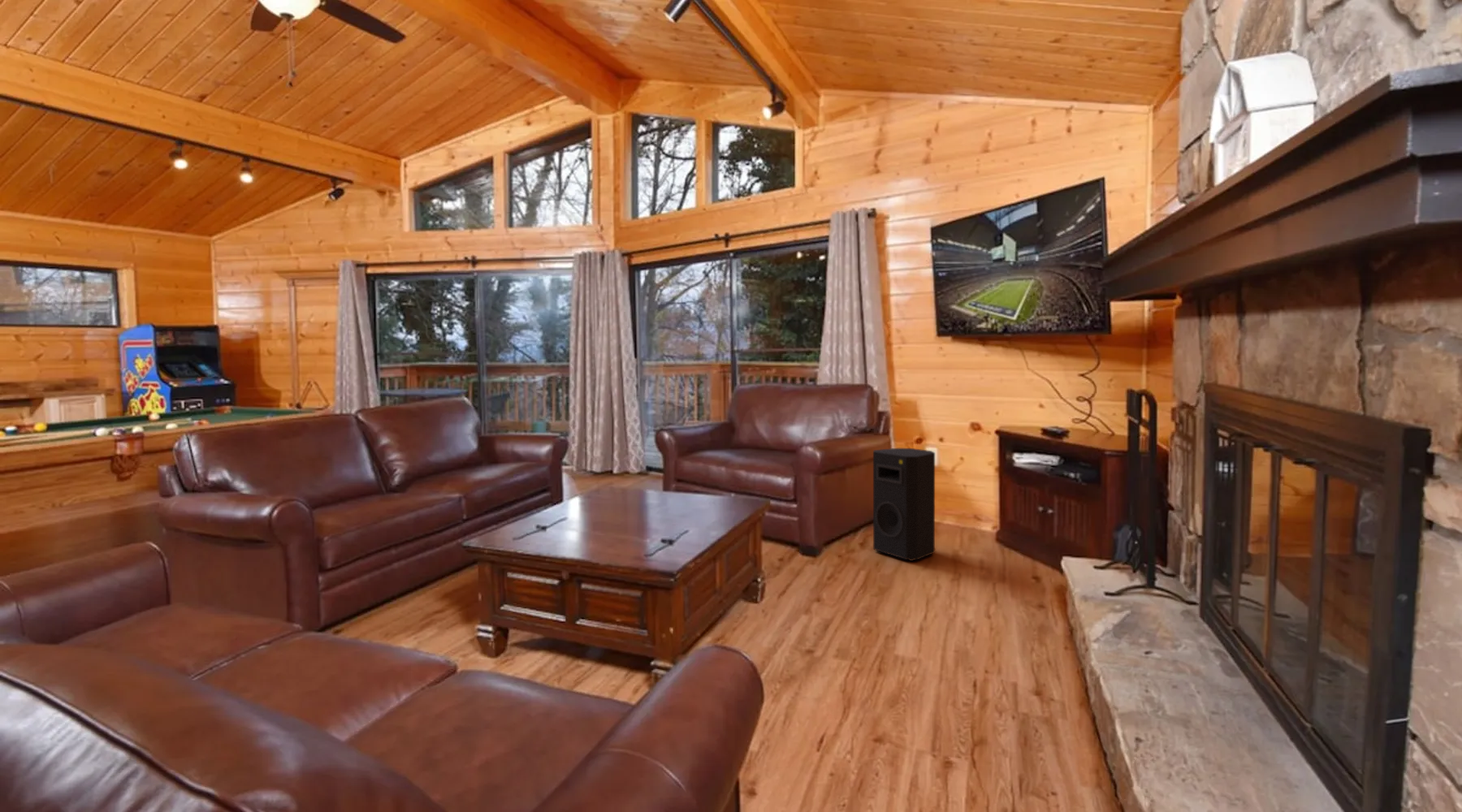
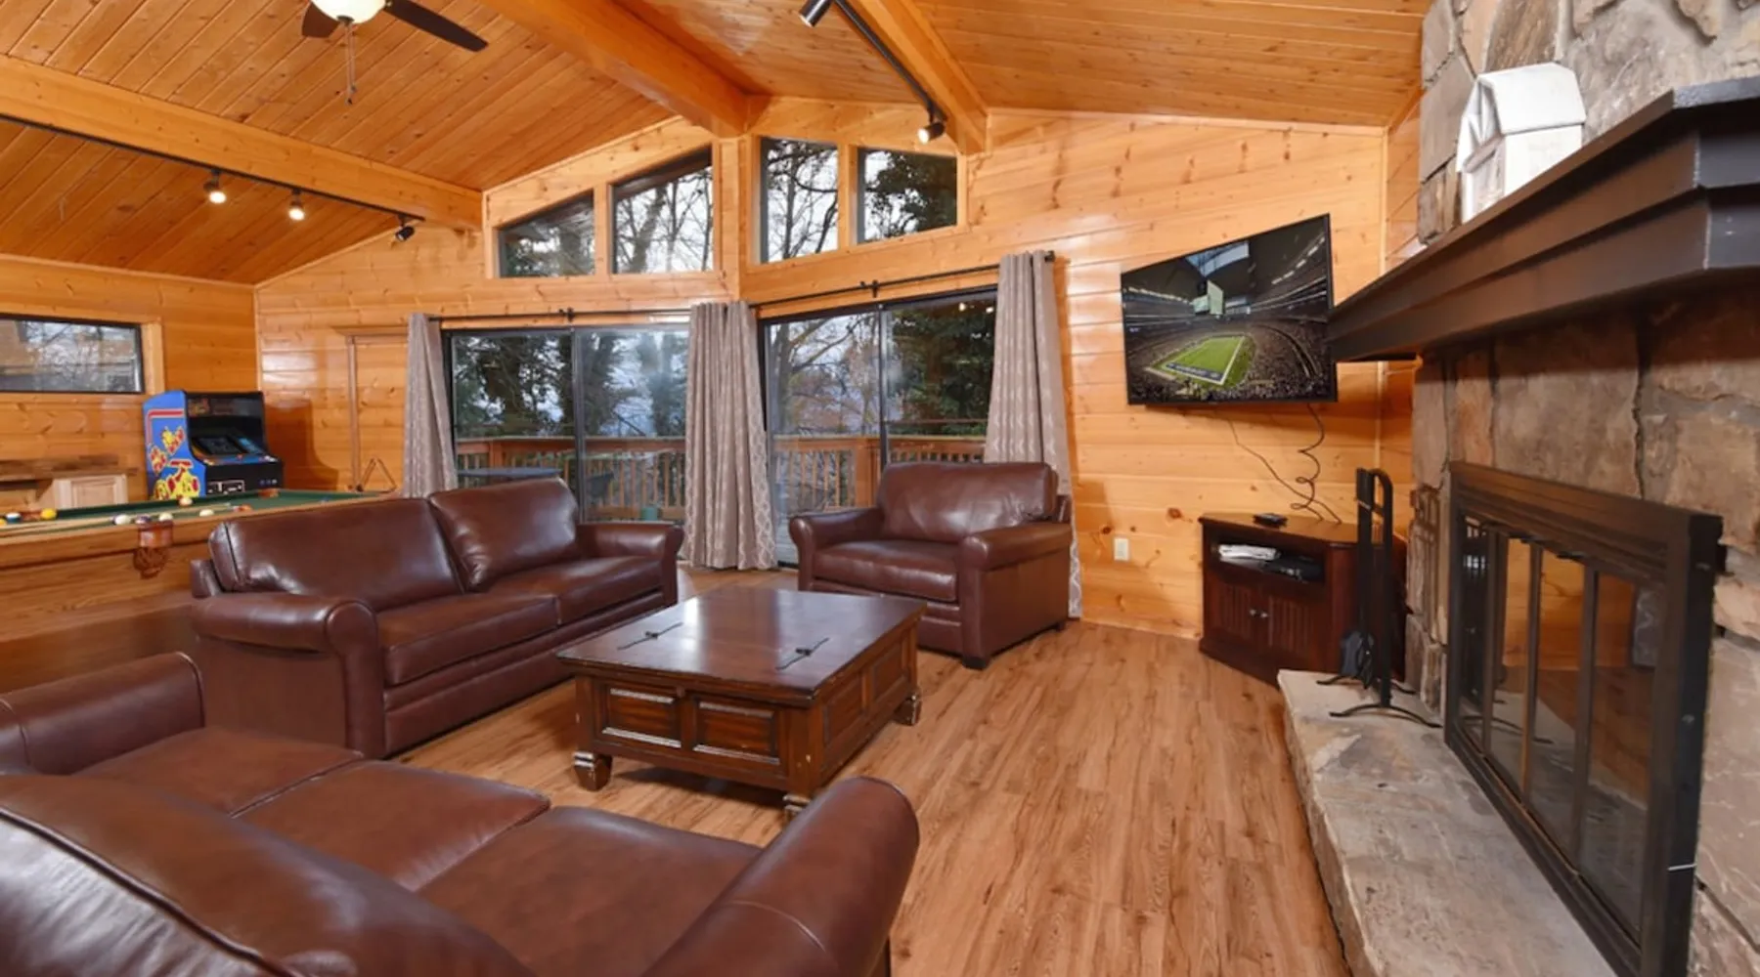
- speaker [872,447,936,562]
